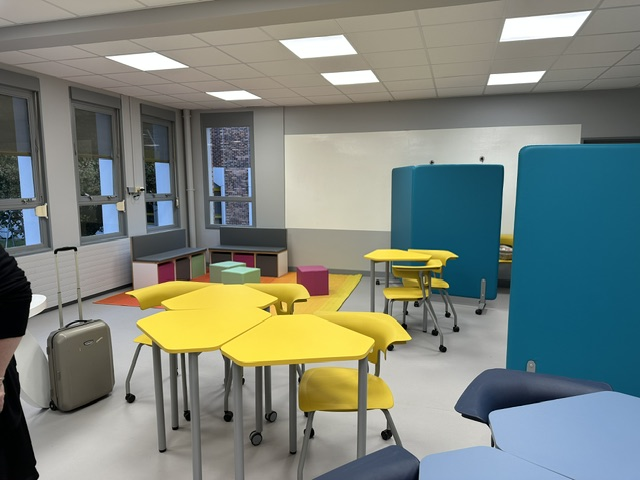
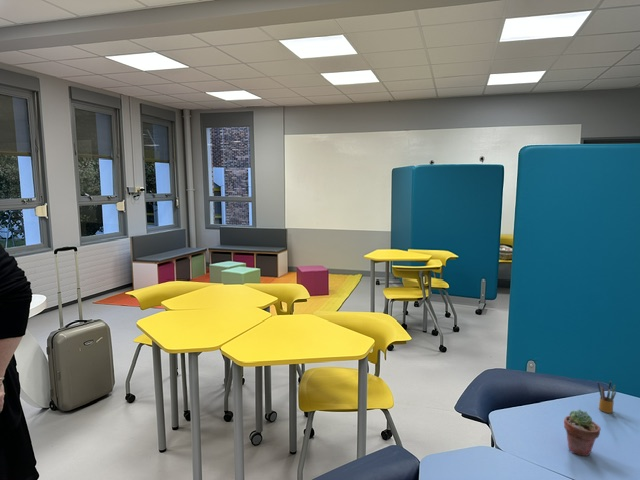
+ potted succulent [563,408,602,457]
+ pencil box [596,380,617,414]
